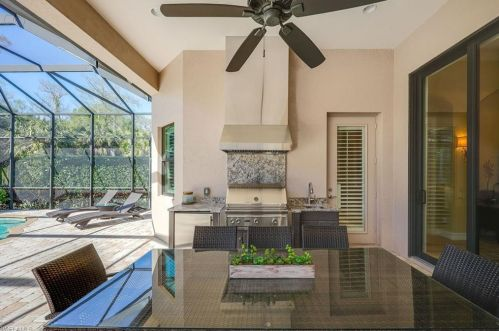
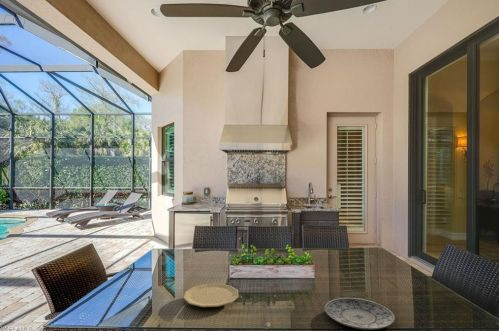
+ plate [183,283,240,308]
+ plate [324,297,396,331]
